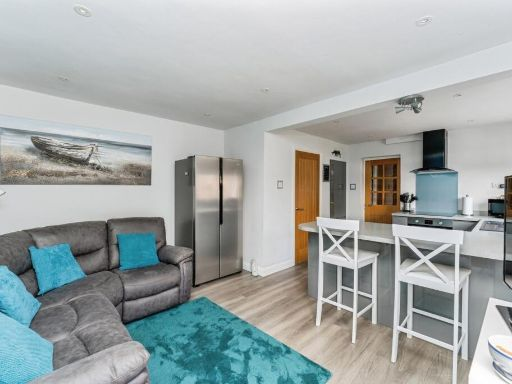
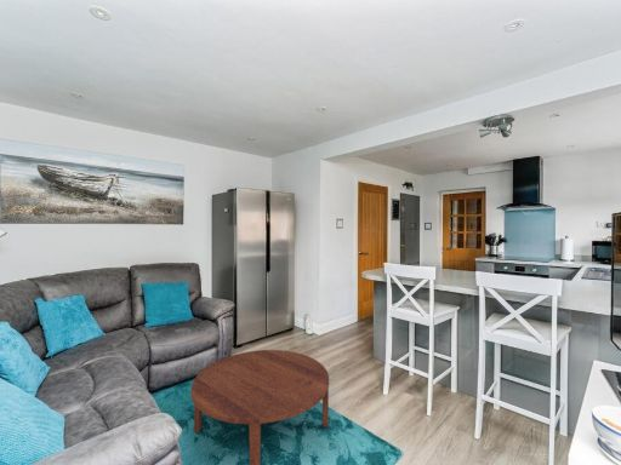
+ coffee table [190,349,330,465]
